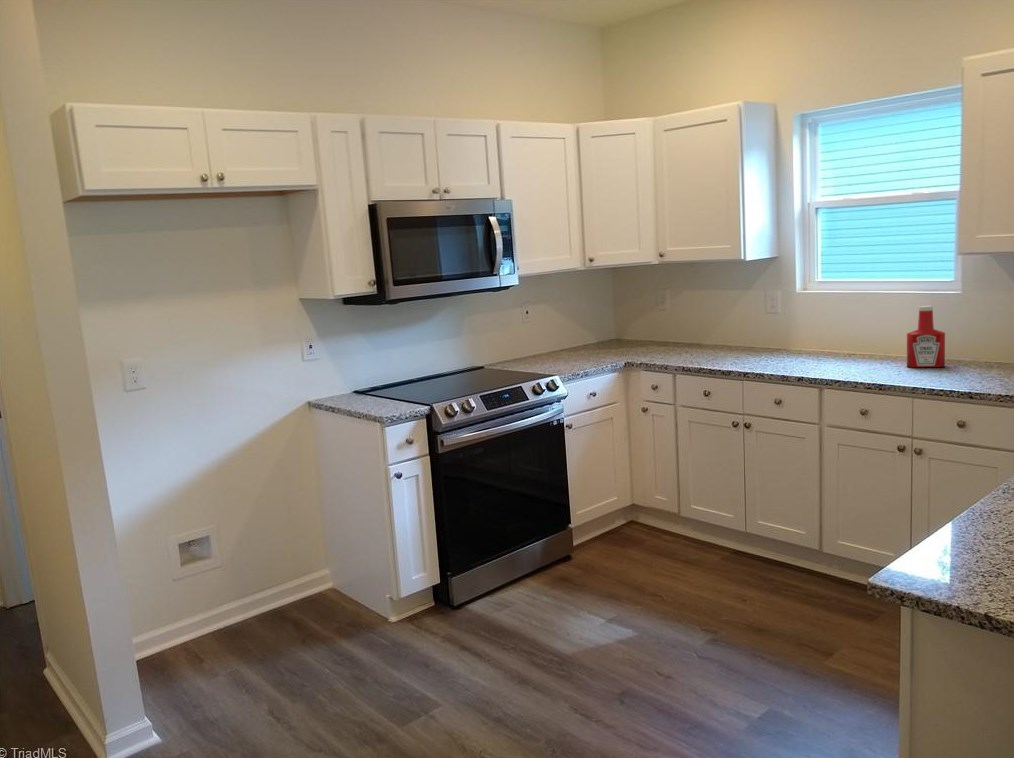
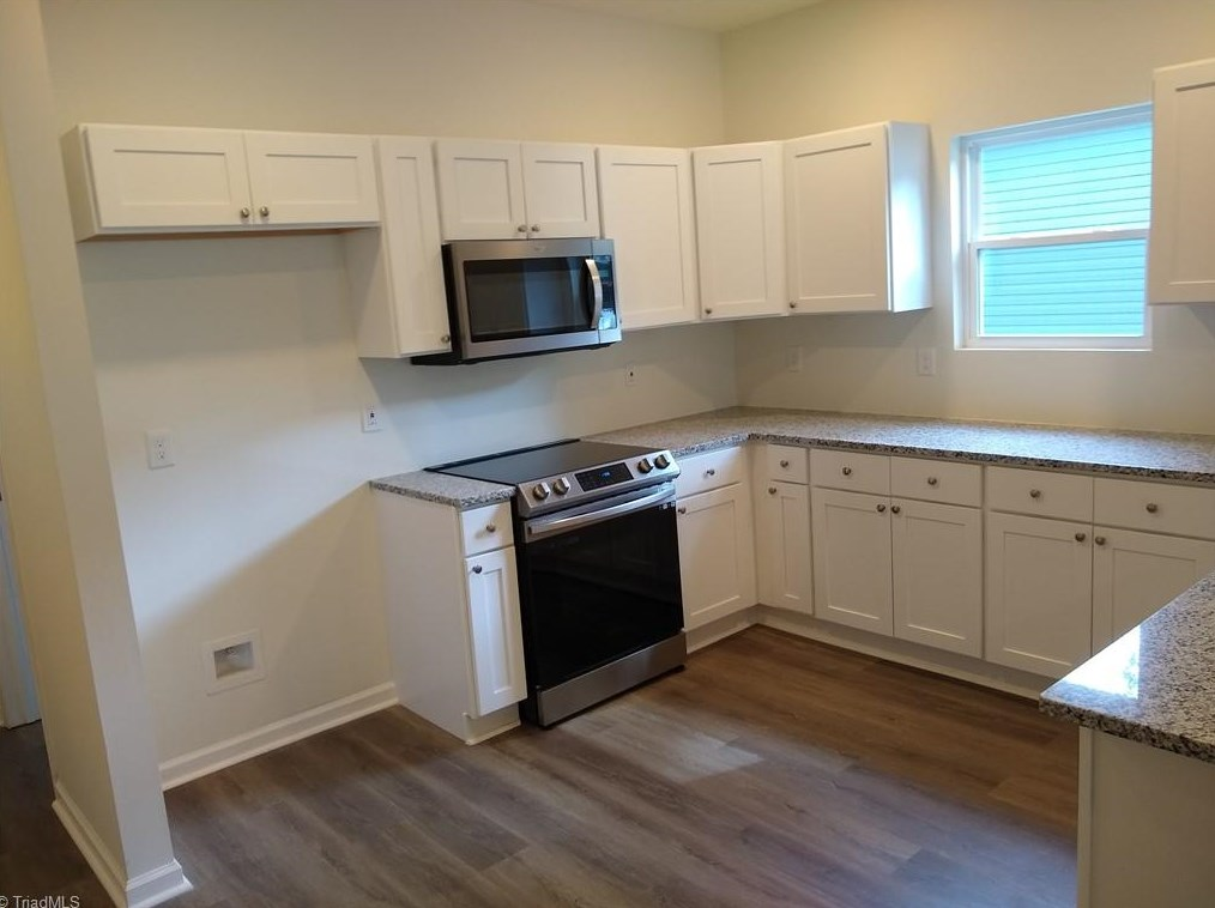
- soap bottle [906,305,946,368]
